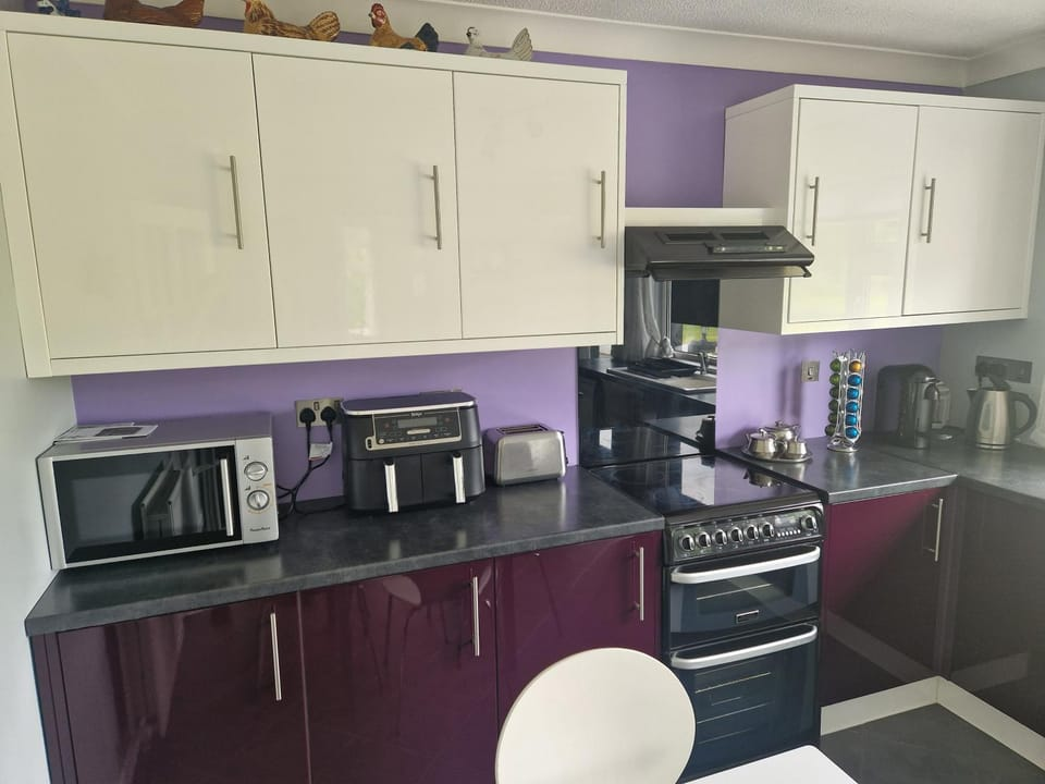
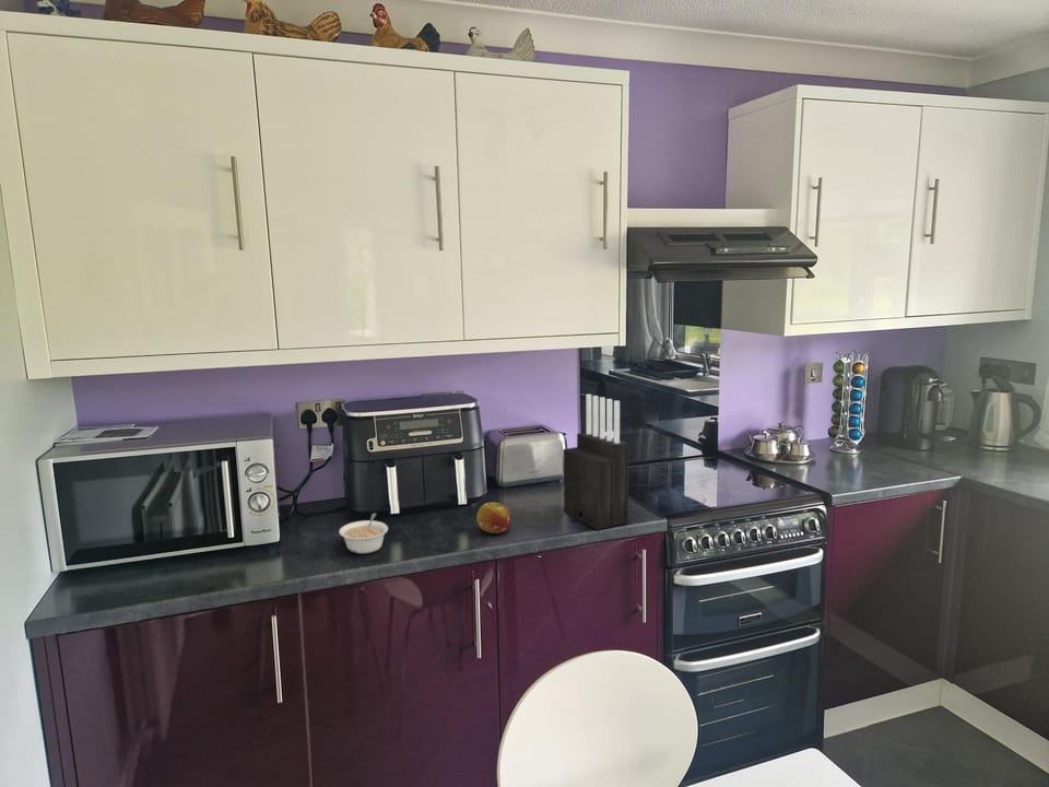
+ legume [338,513,389,554]
+ knife block [562,393,629,531]
+ fruit [475,501,511,535]
